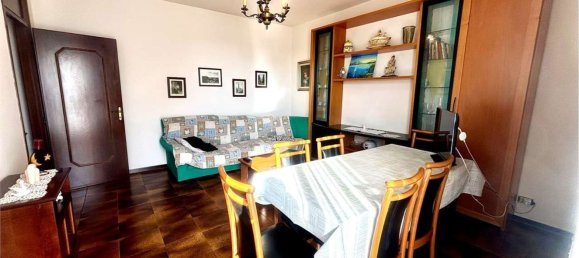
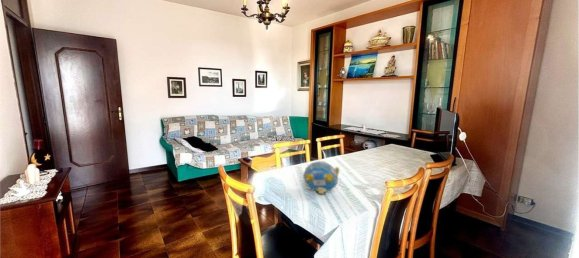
+ decorative bowl [302,160,340,195]
